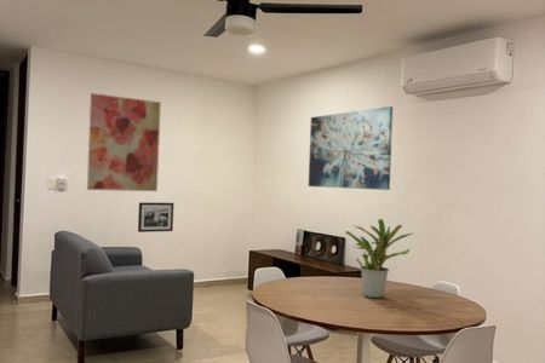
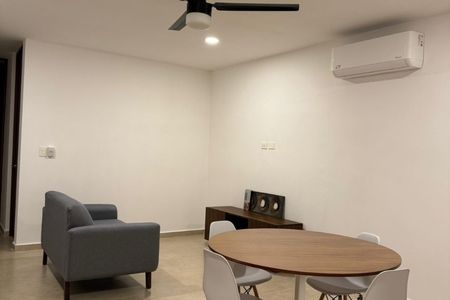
- potted plant [344,218,414,300]
- wall art [308,105,394,191]
- picture frame [137,201,174,234]
- wall art [86,92,162,192]
